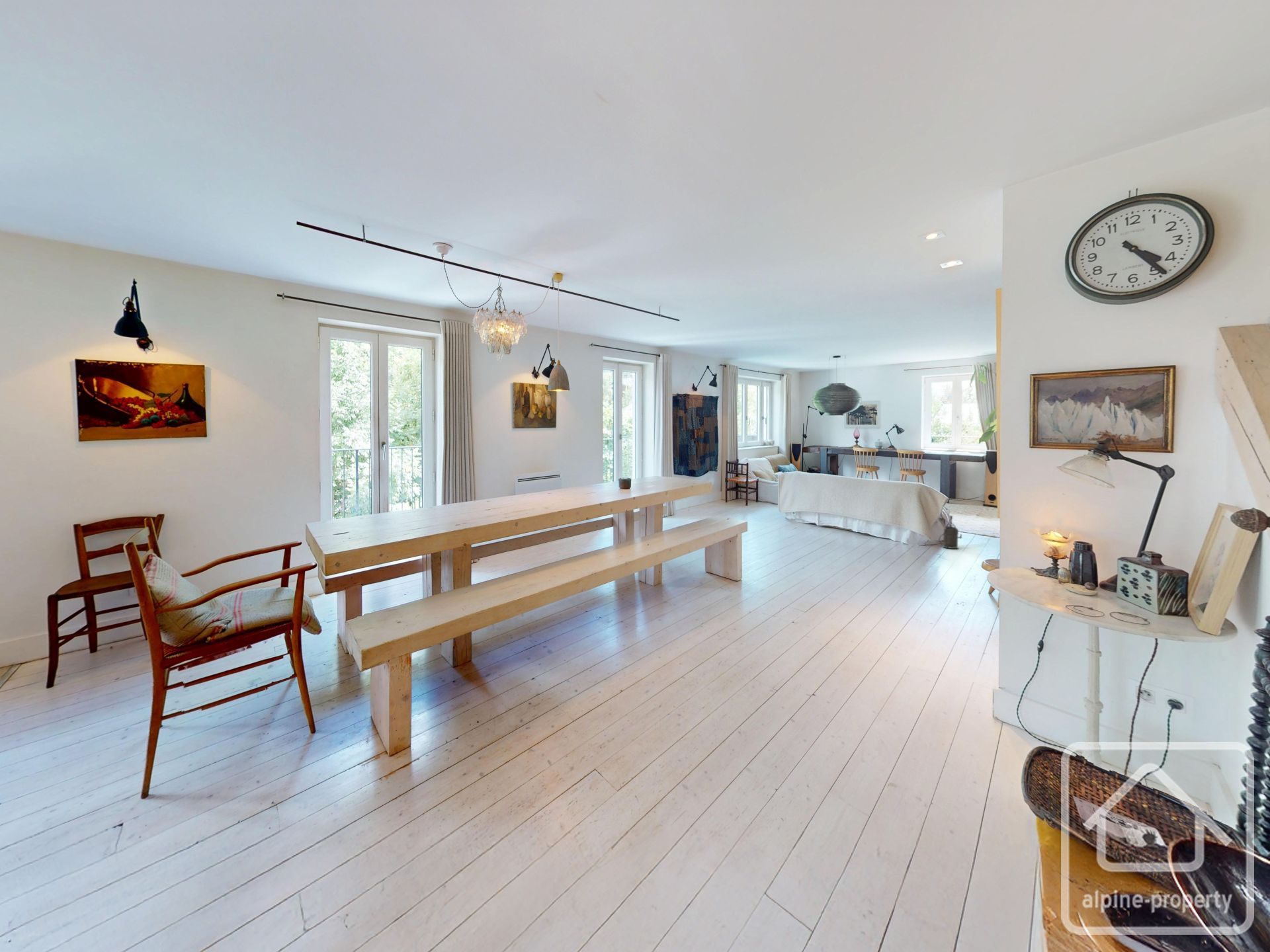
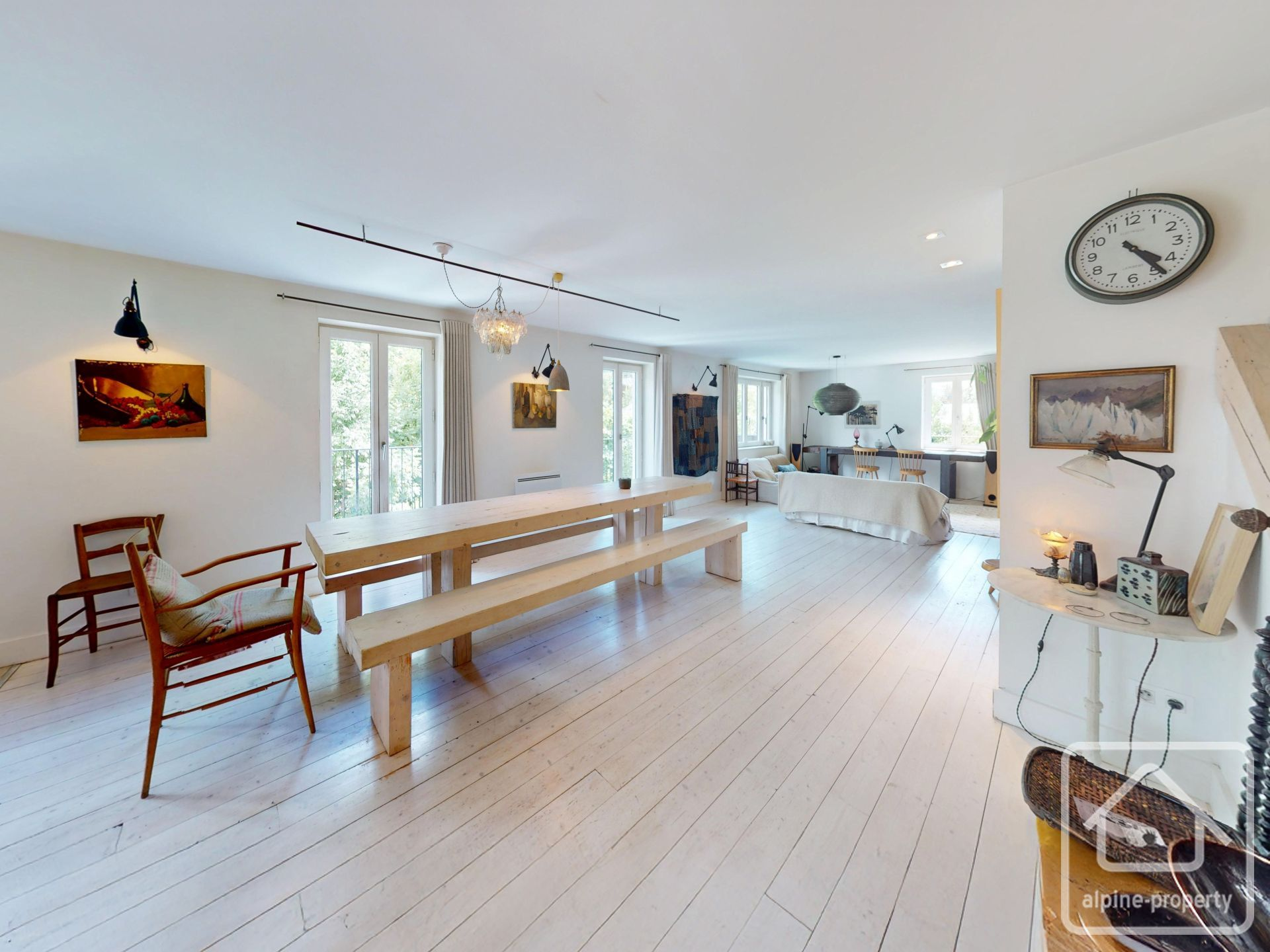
- oil lamp [938,515,962,549]
